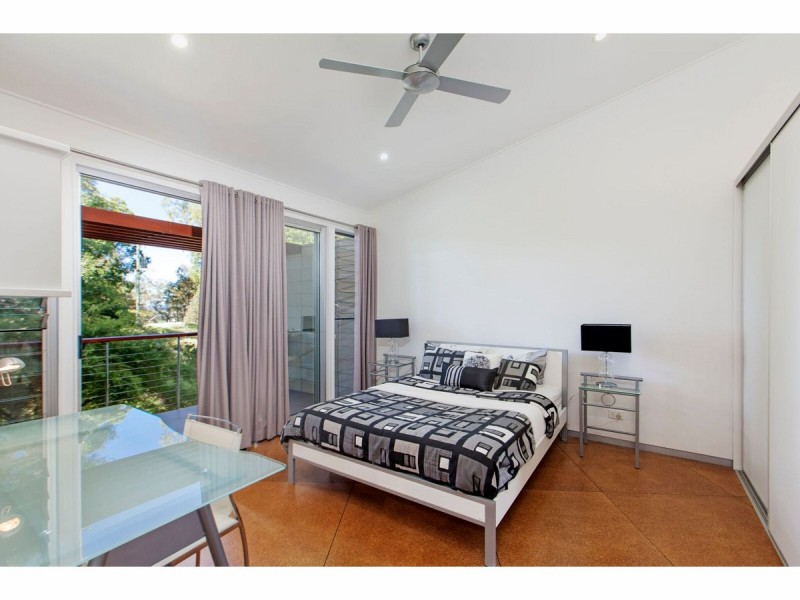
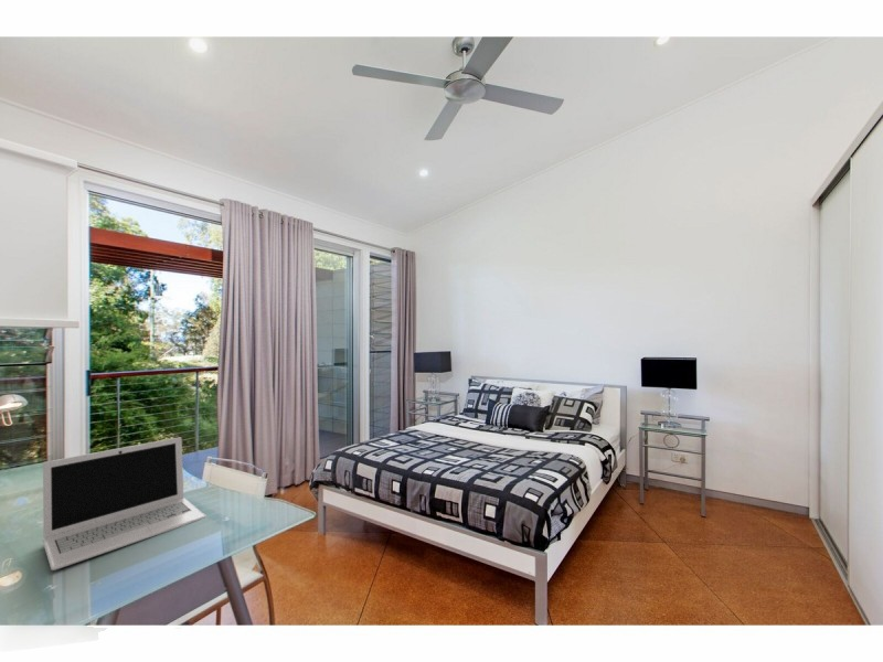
+ laptop [42,436,208,572]
